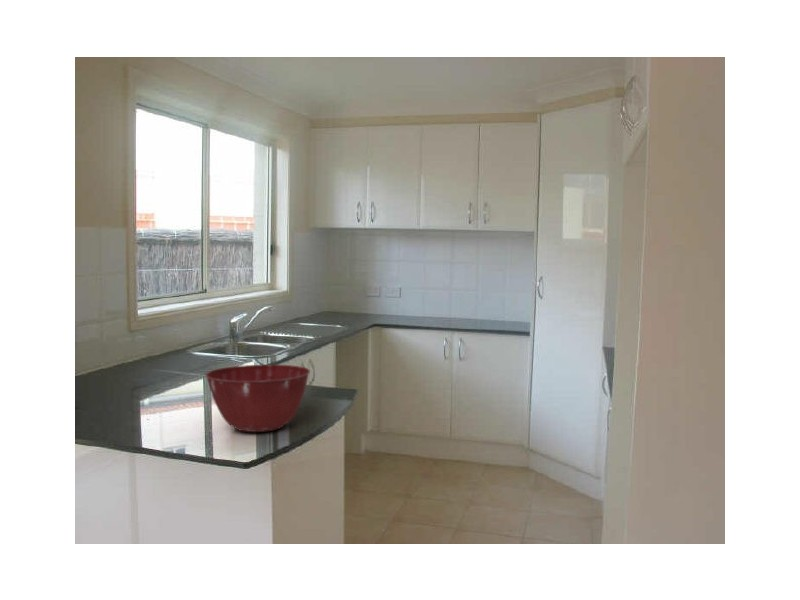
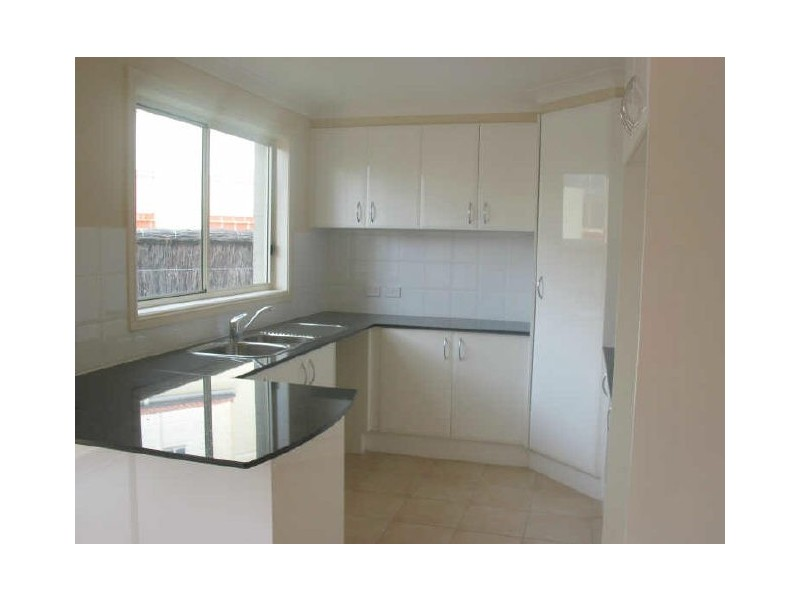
- mixing bowl [204,364,311,433]
